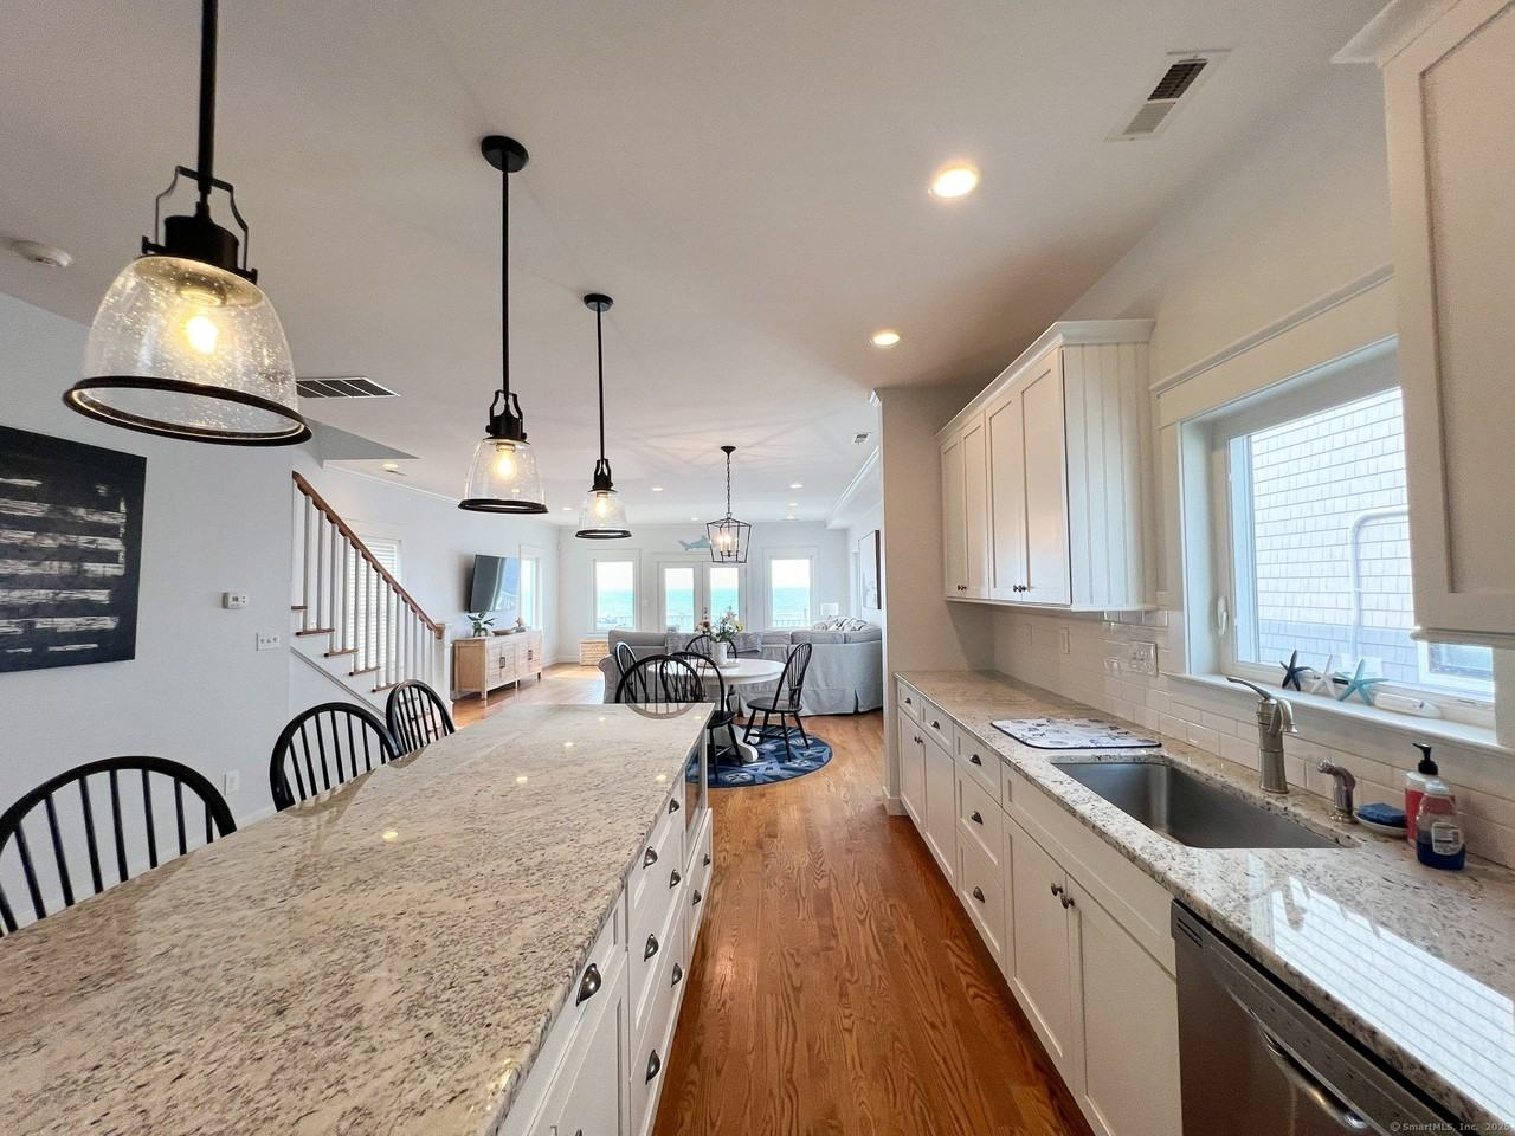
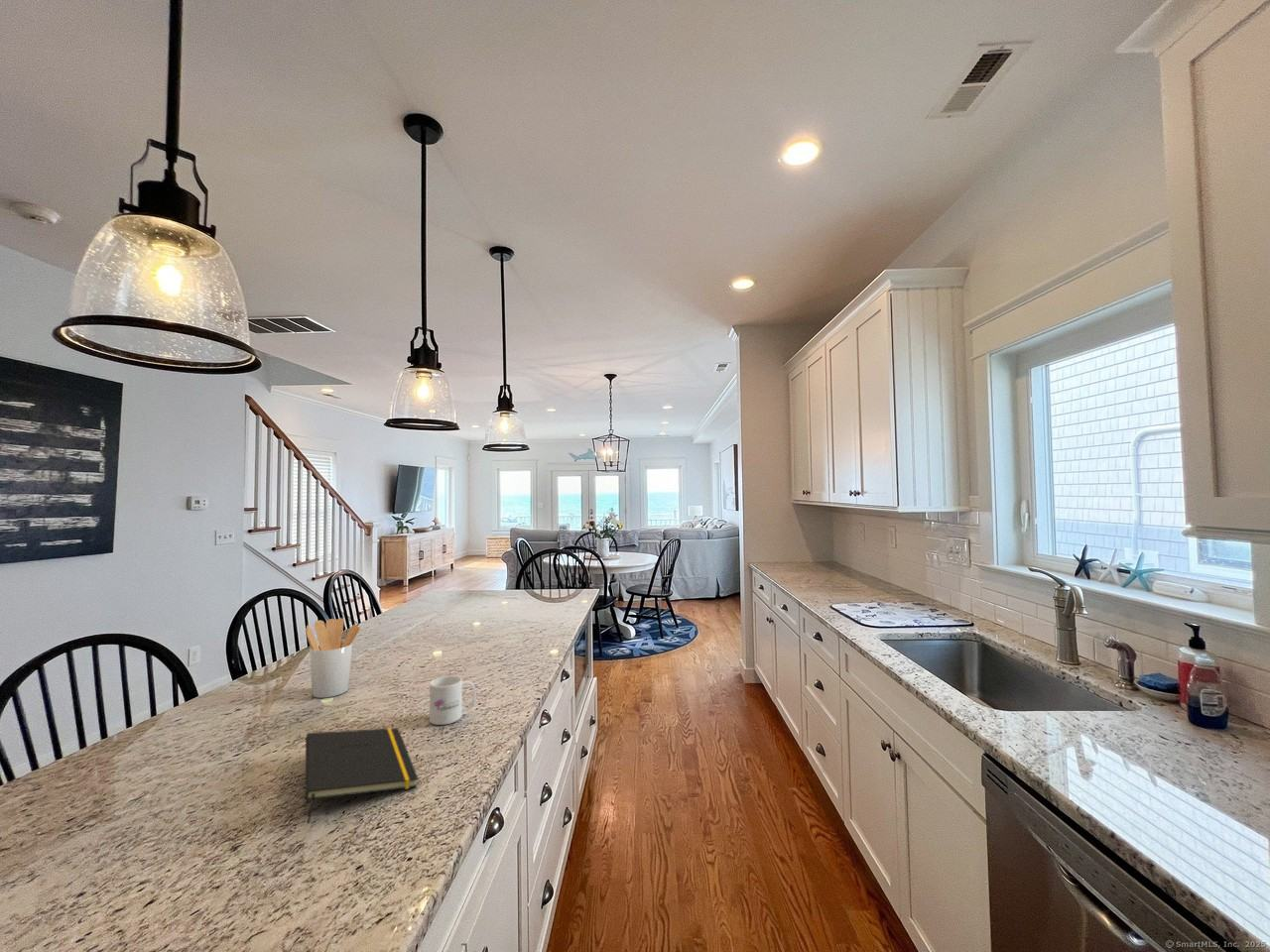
+ mug [429,674,476,726]
+ notepad [305,727,420,824]
+ utensil holder [305,617,361,699]
